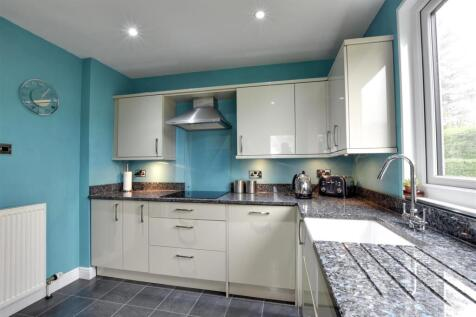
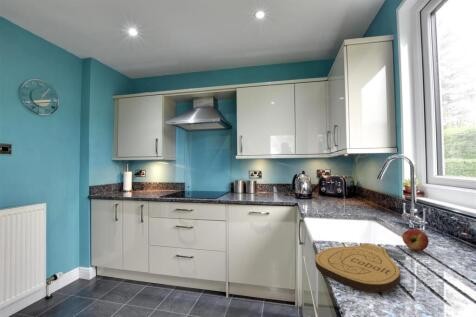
+ key chain [314,243,407,293]
+ apple [401,228,430,252]
